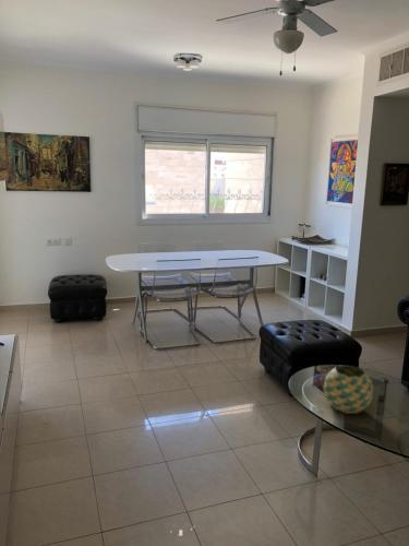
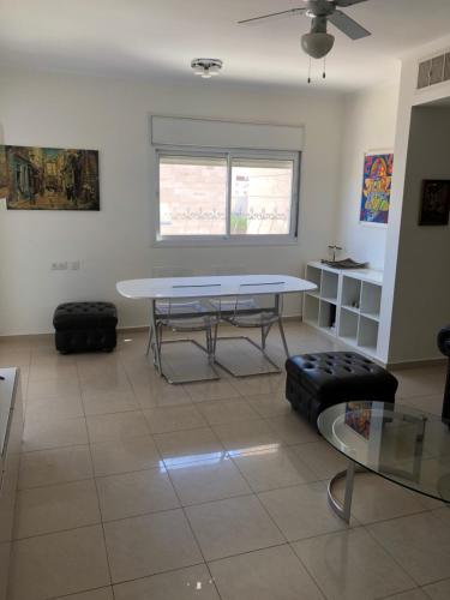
- decorative ball [323,365,374,415]
